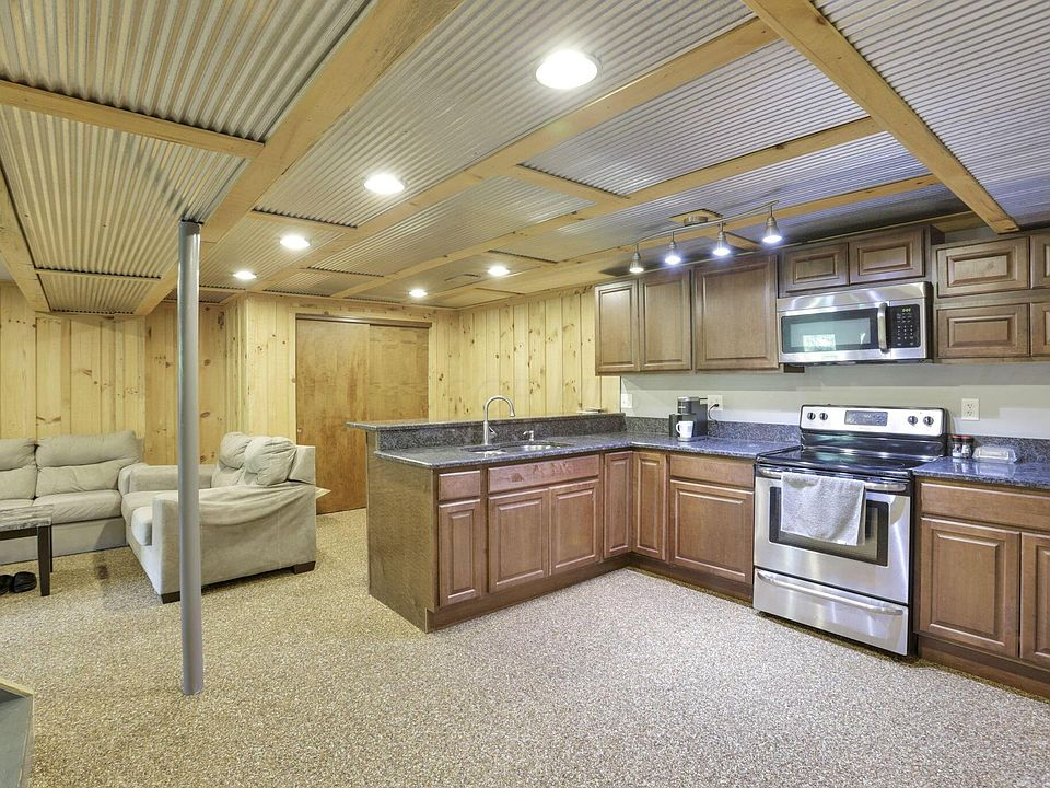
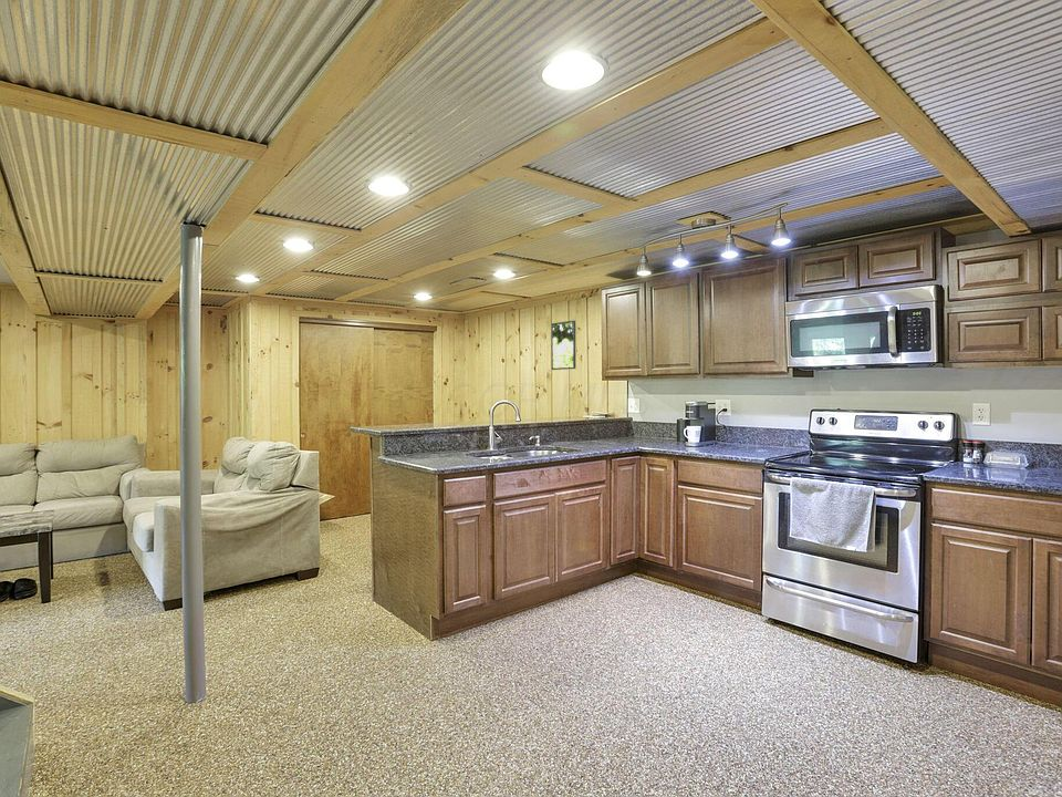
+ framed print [551,320,576,371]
